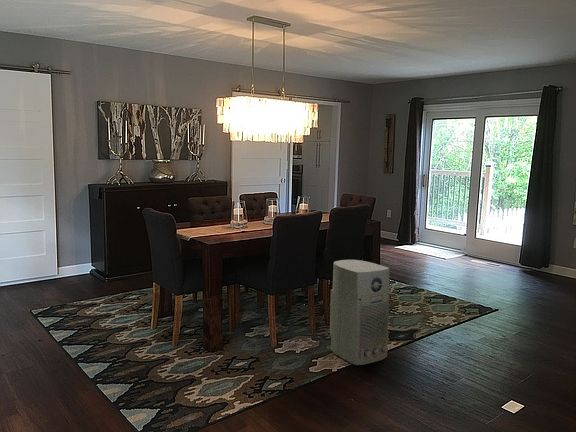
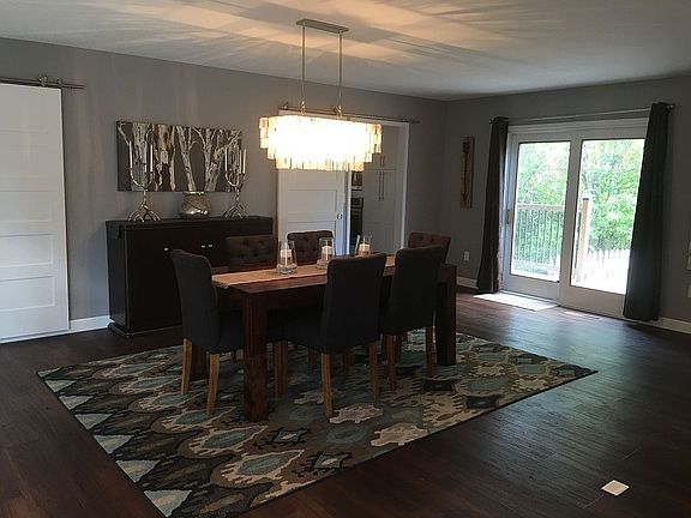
- air purifier [329,259,390,366]
